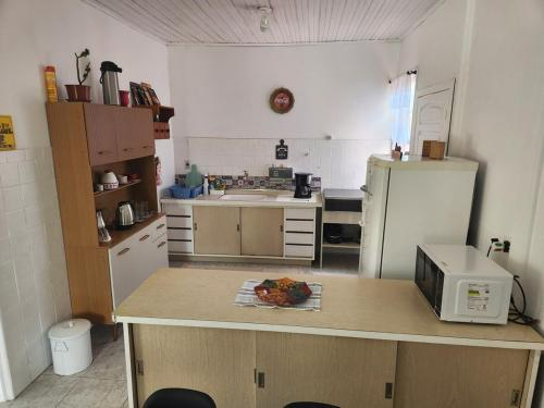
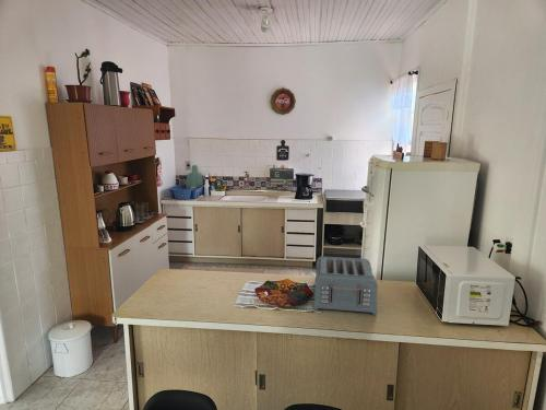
+ toaster [312,256,379,316]
